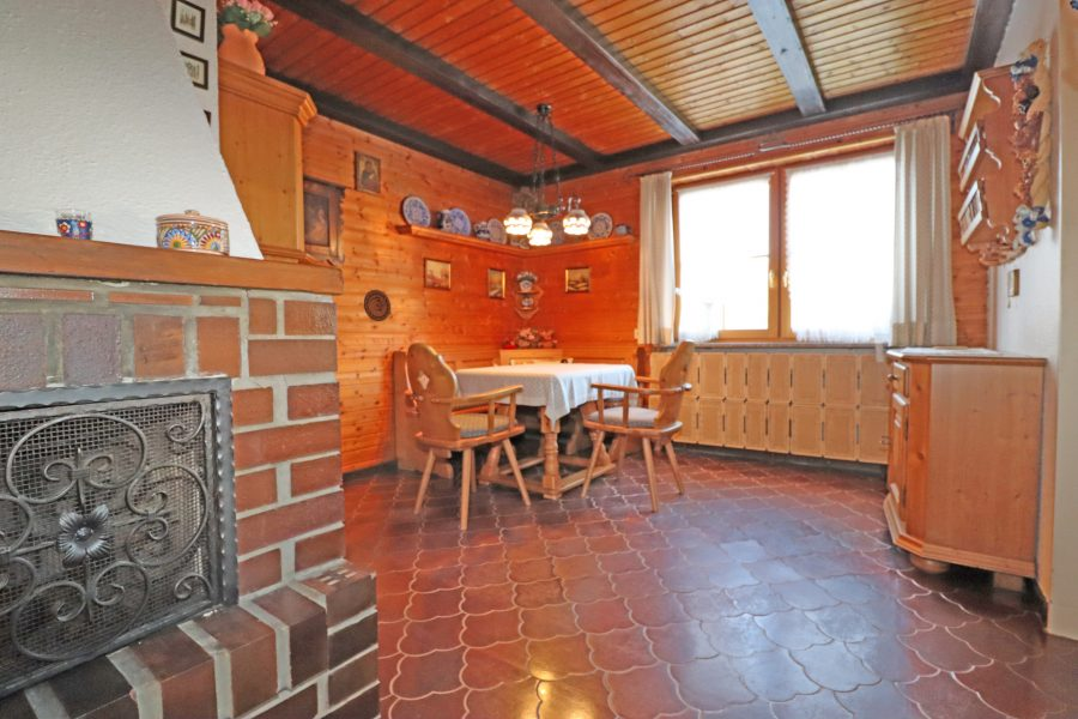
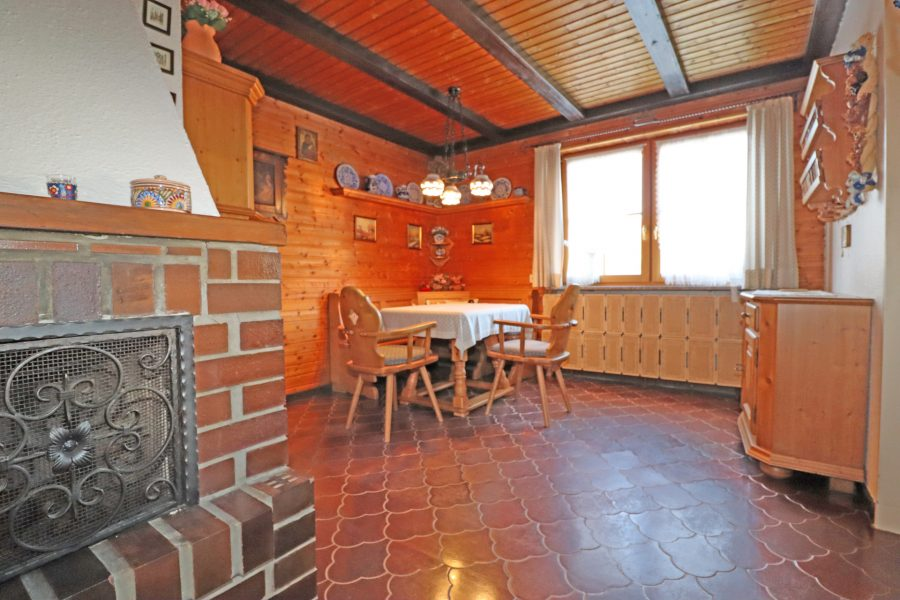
- decorative plate [363,289,392,322]
